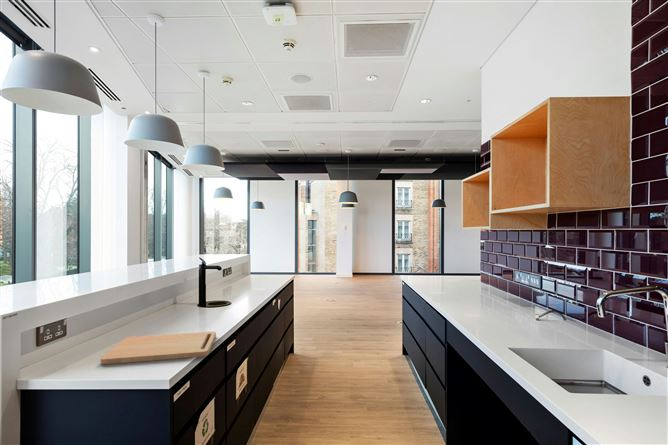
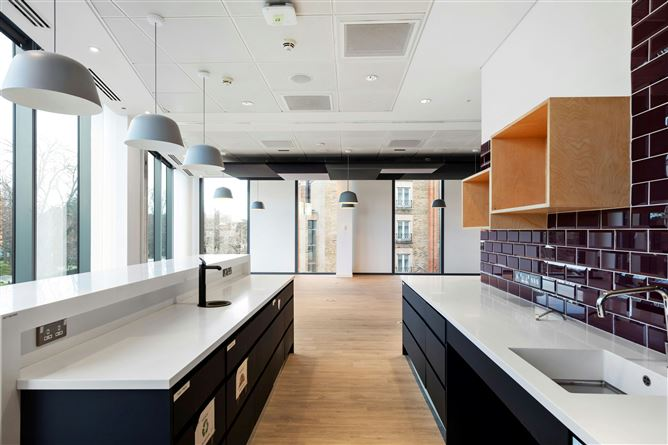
- cutting board [100,330,217,365]
